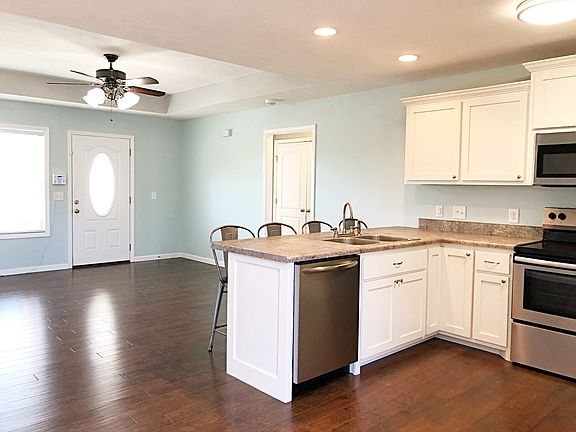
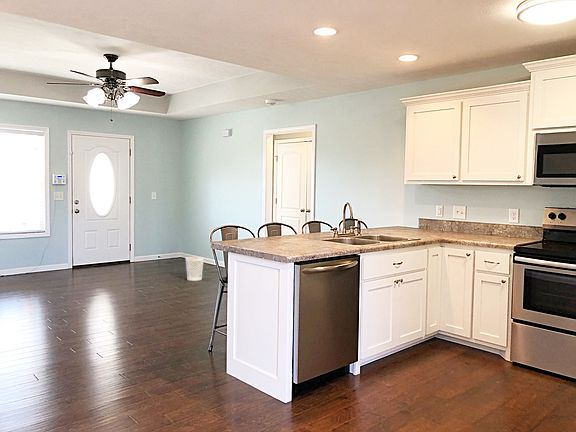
+ wastebasket [185,256,205,282]
